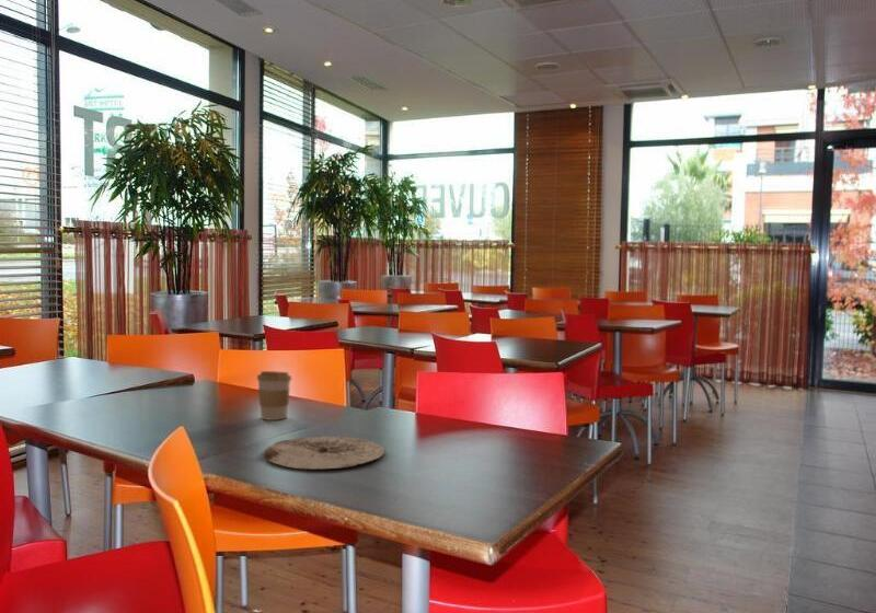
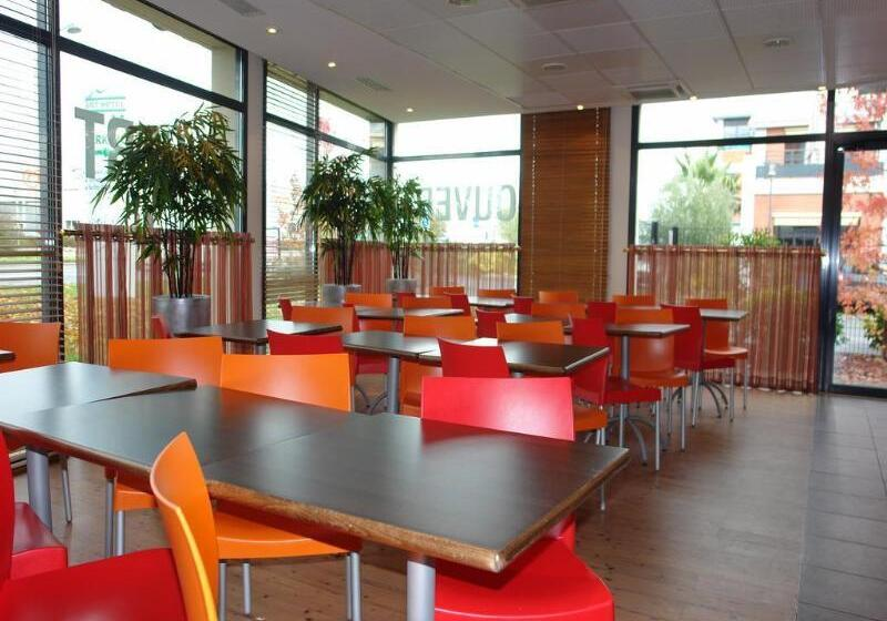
- plate [263,436,385,470]
- coffee cup [256,370,292,421]
